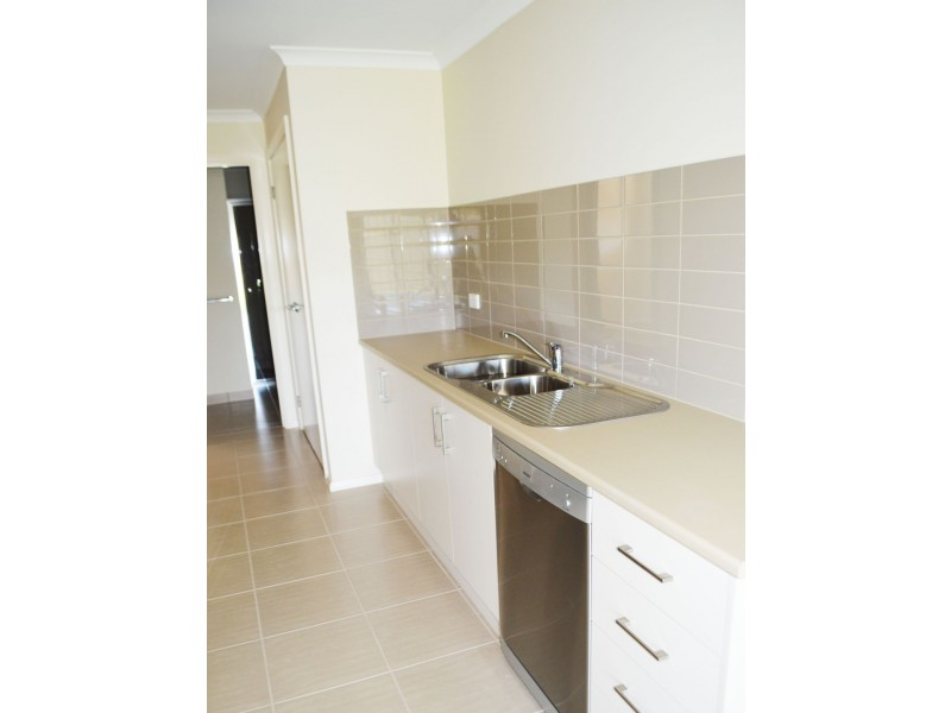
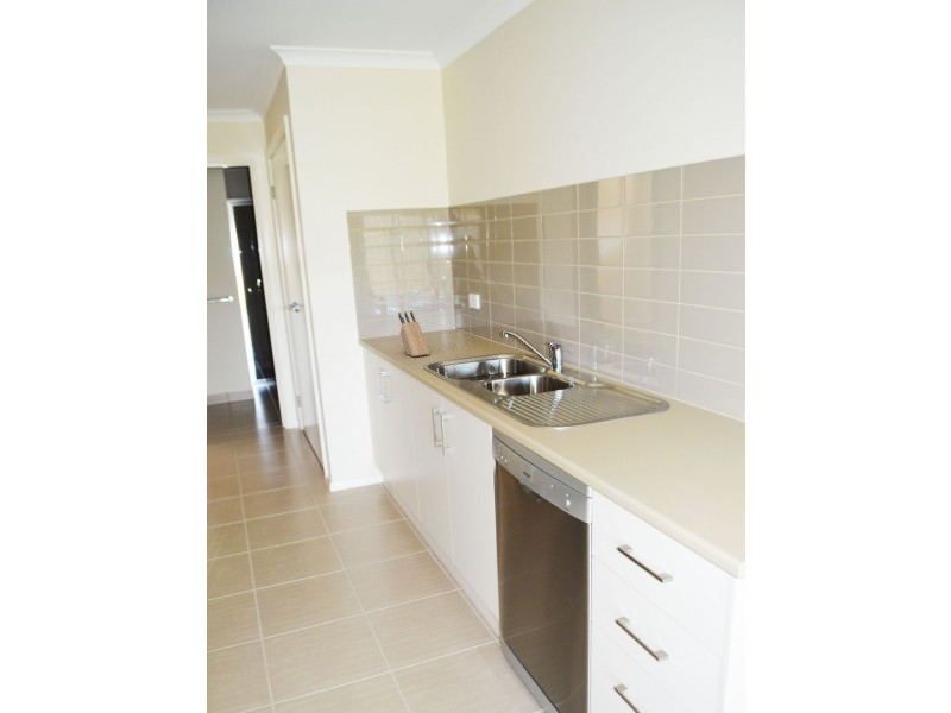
+ knife block [397,310,432,358]
